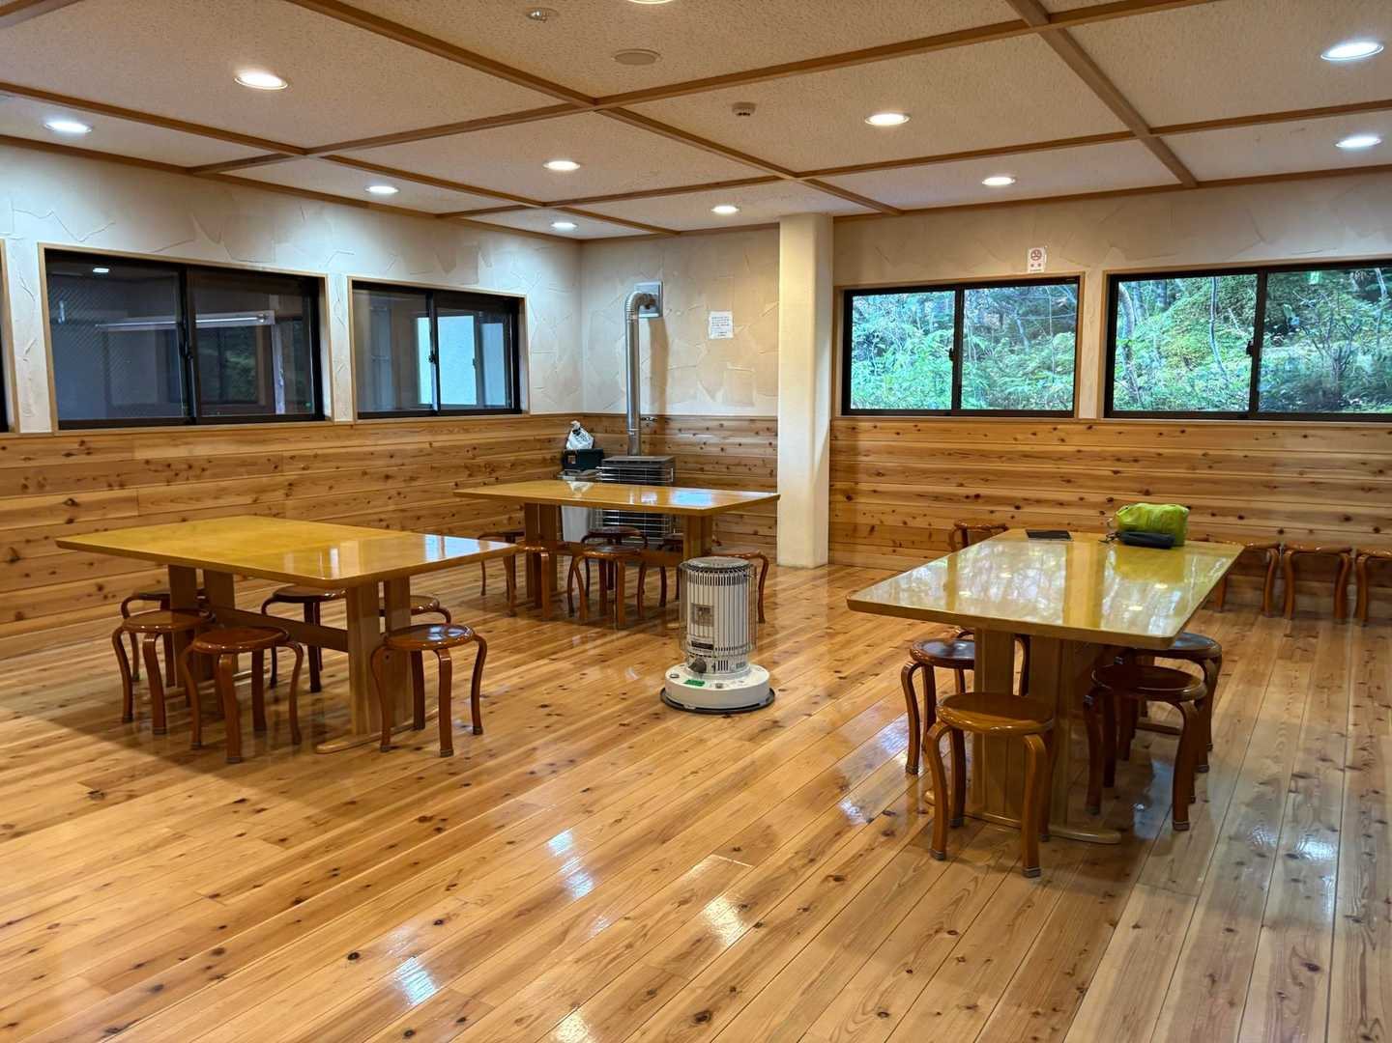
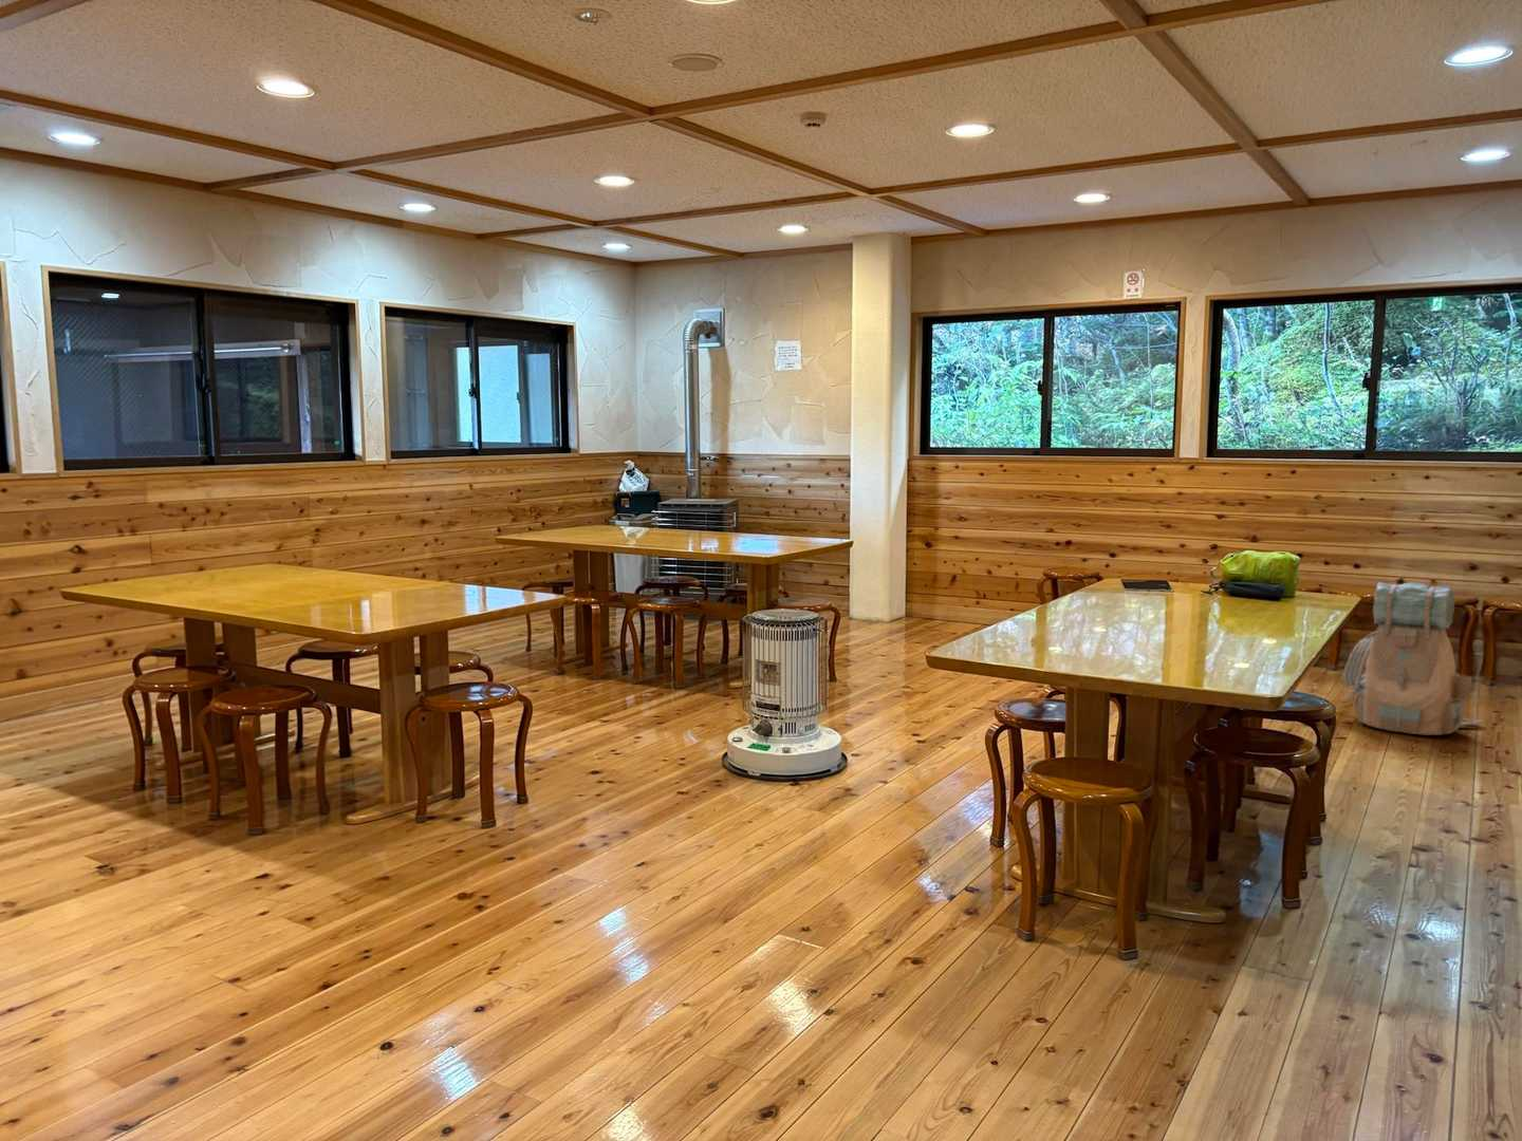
+ backpack [1341,581,1484,736]
